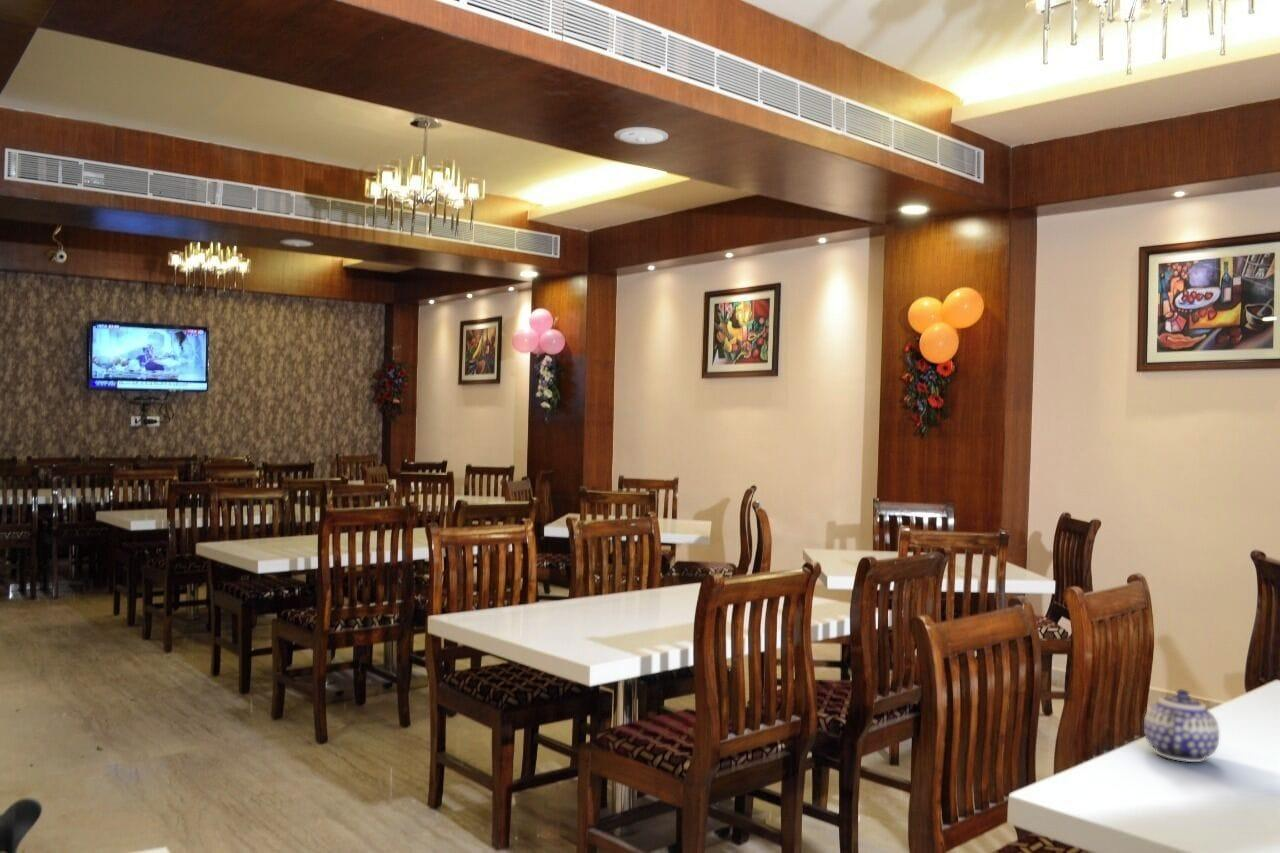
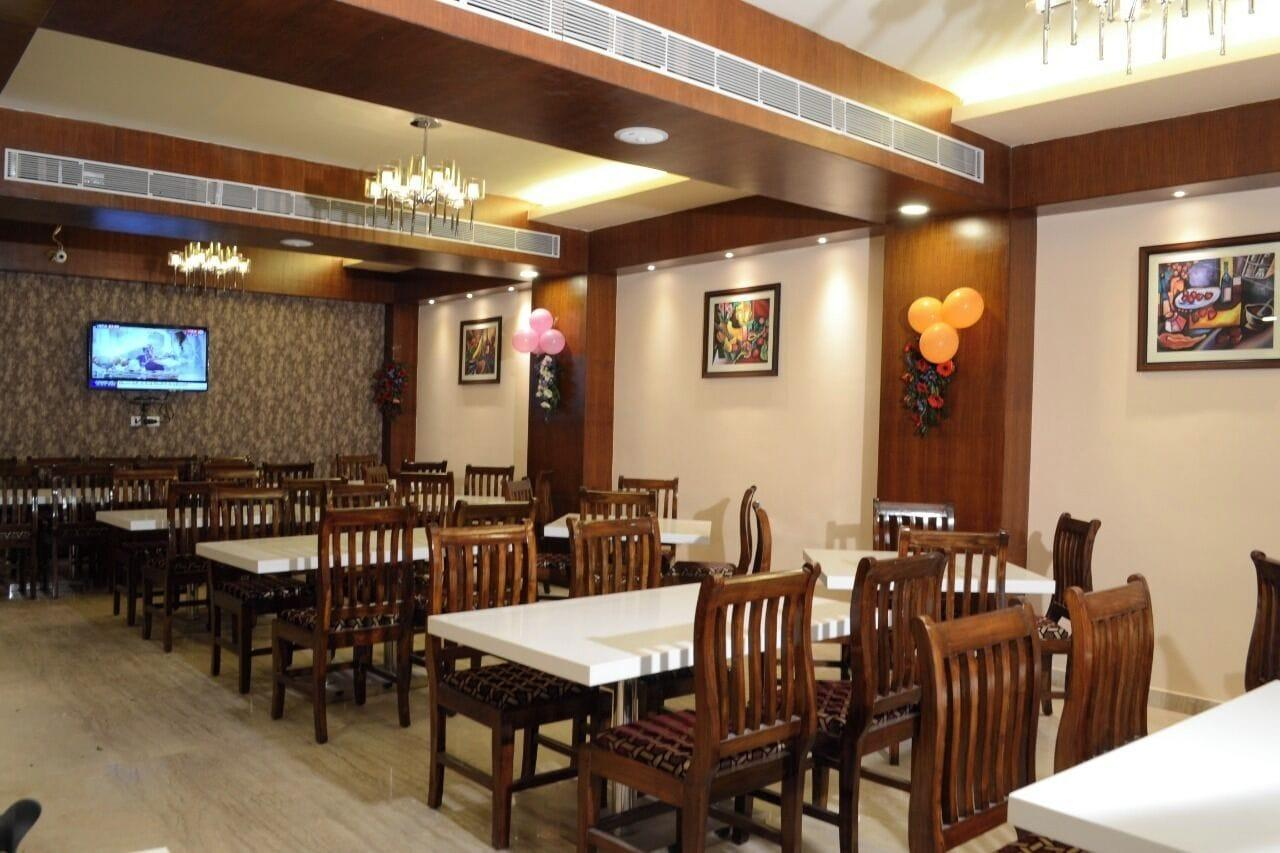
- teapot [1143,689,1220,763]
